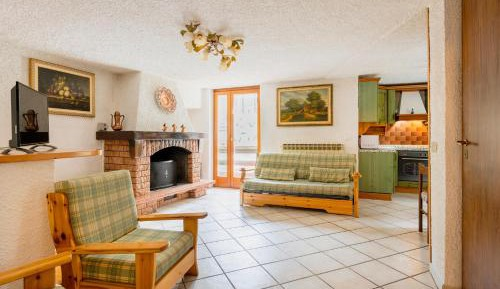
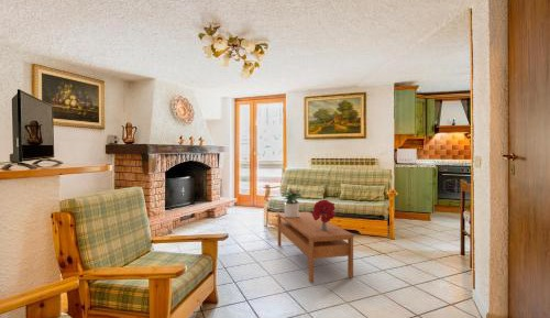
+ coffee table [276,211,355,284]
+ potted plant [280,187,306,218]
+ bouquet [311,199,337,230]
